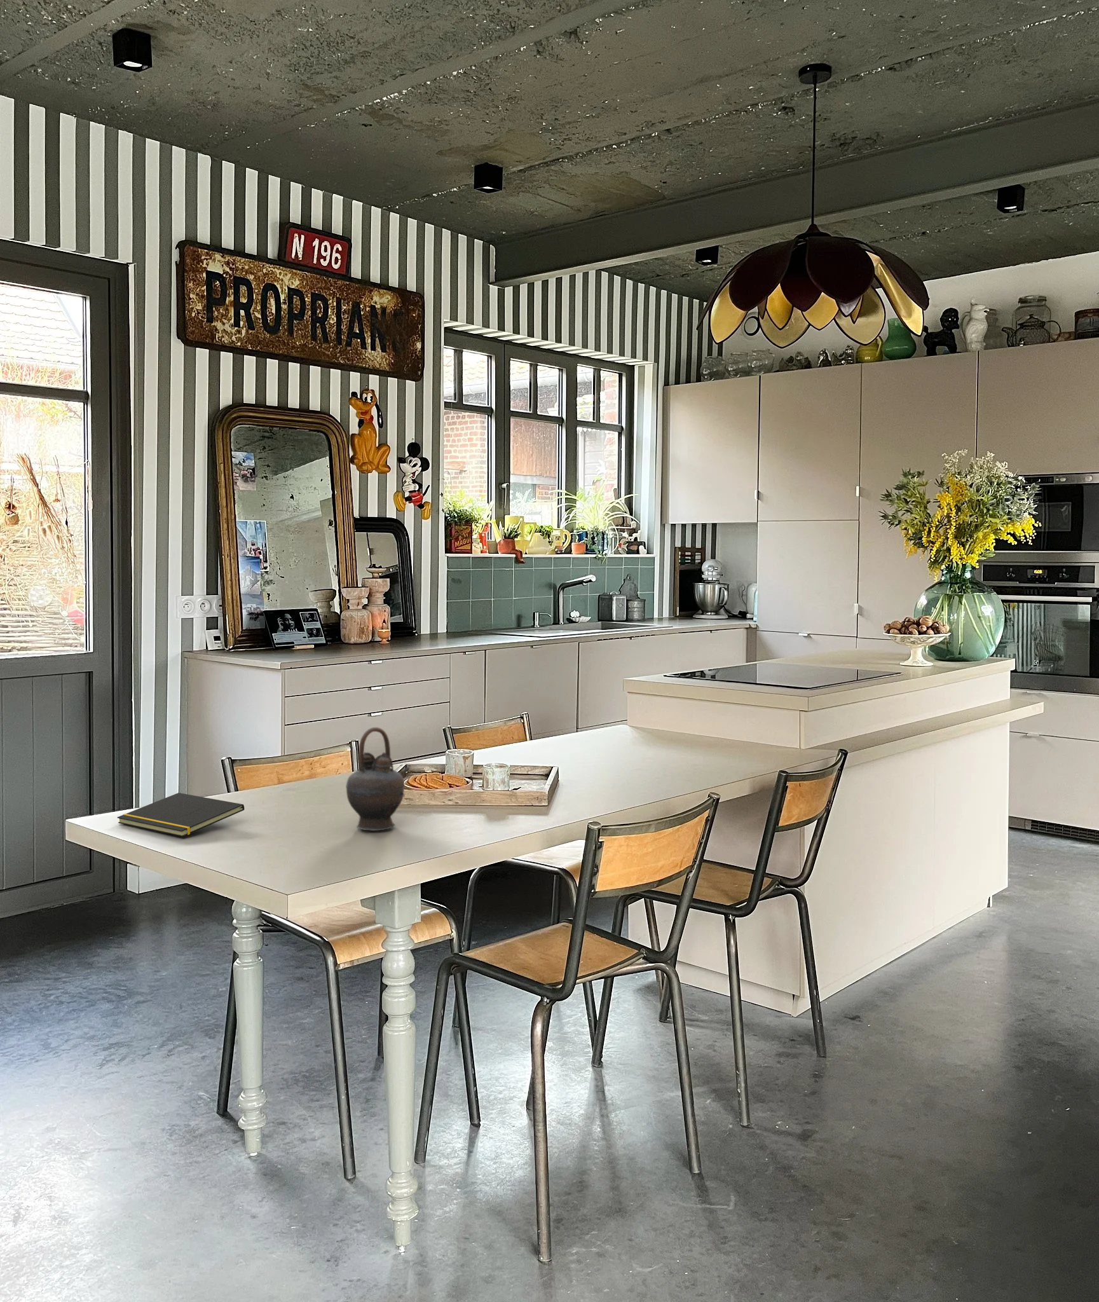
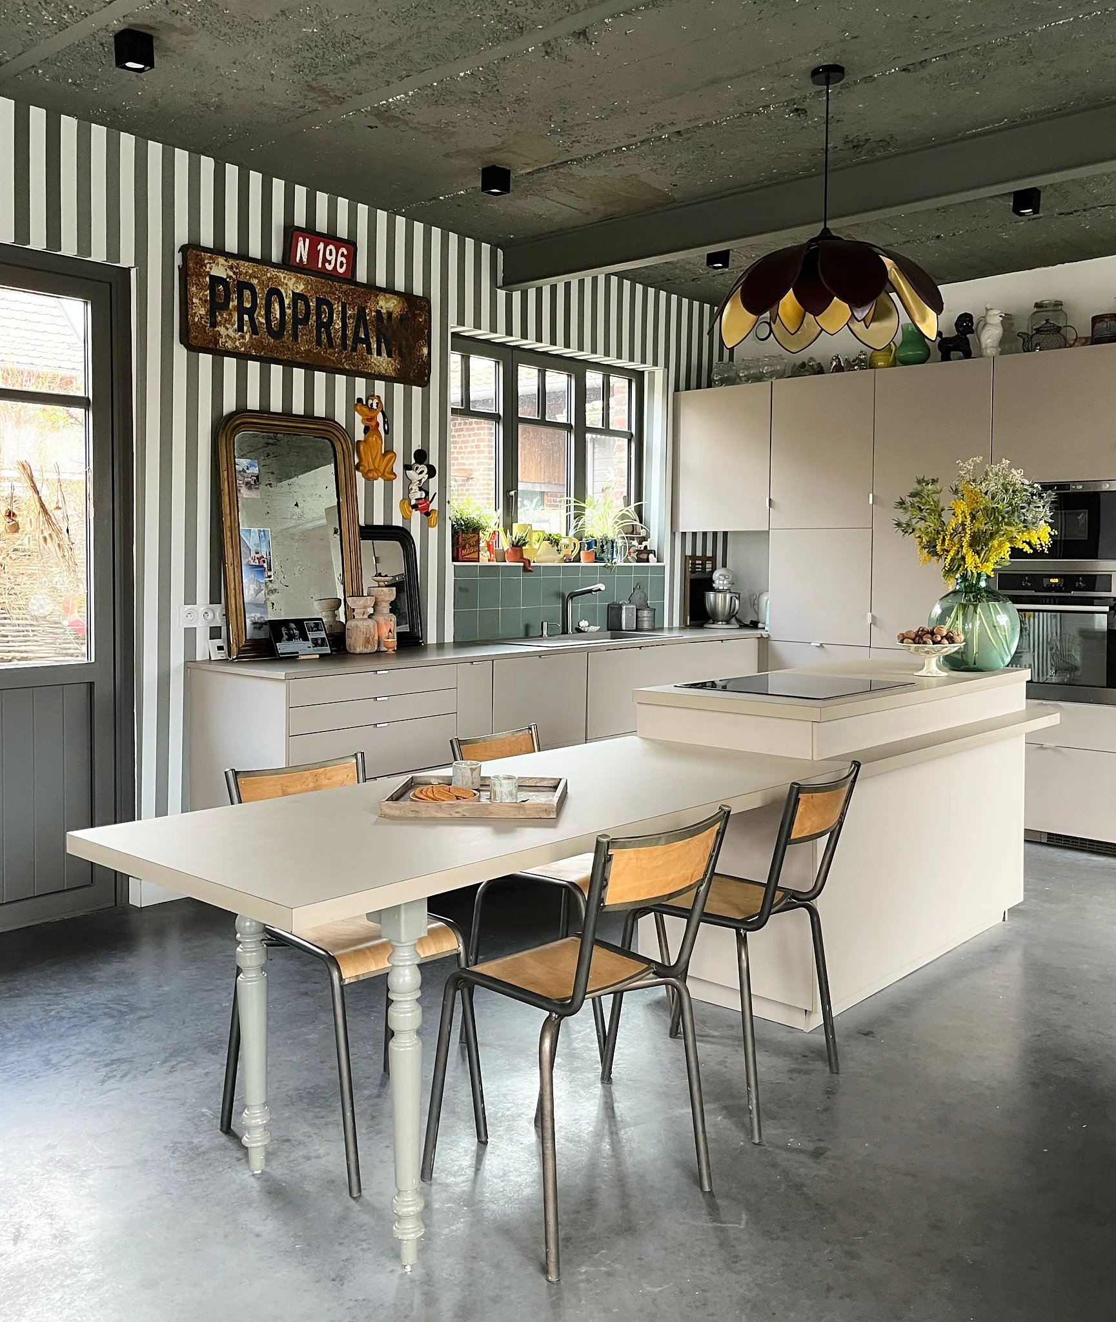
- teapot [346,726,410,832]
- notepad [117,792,244,837]
